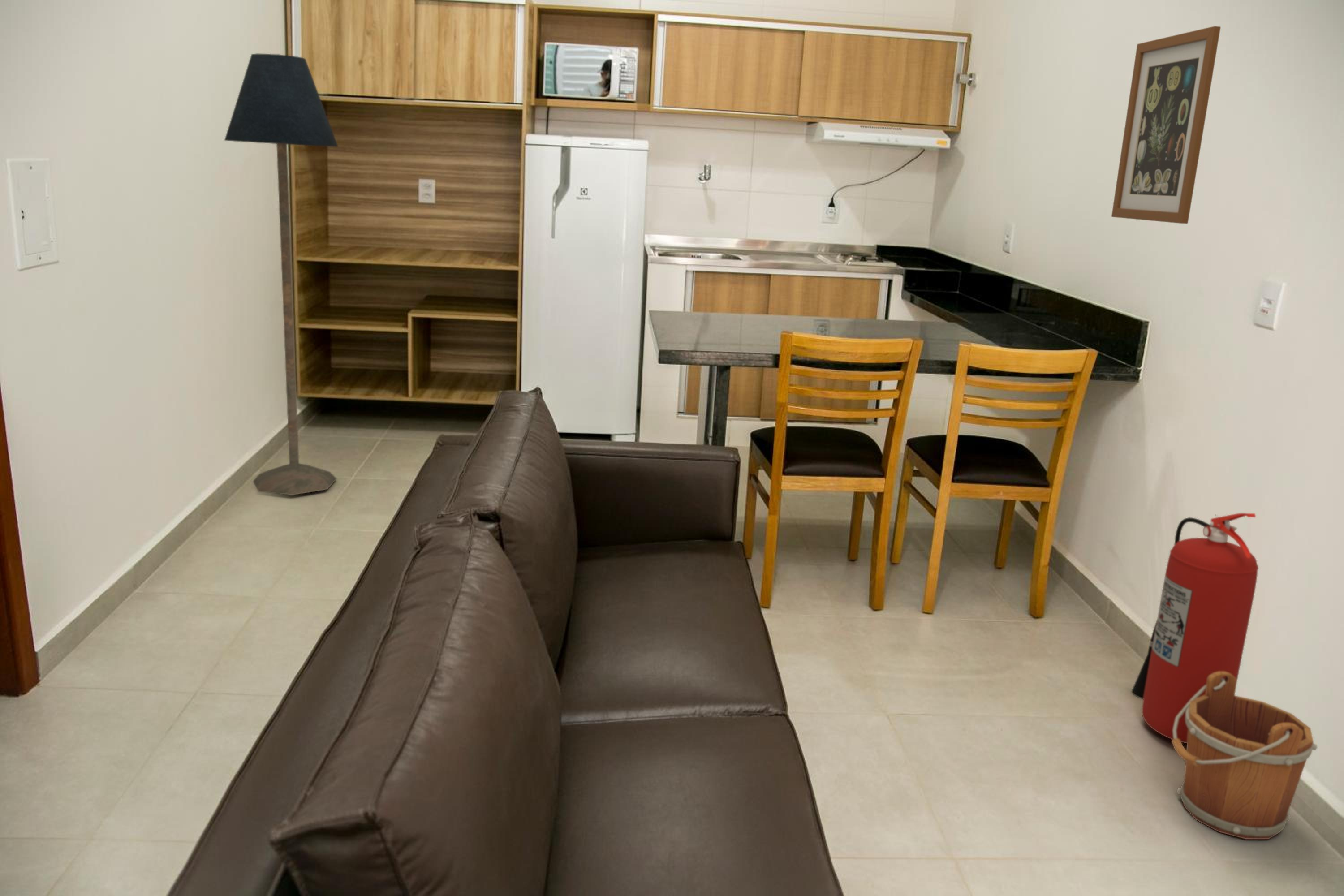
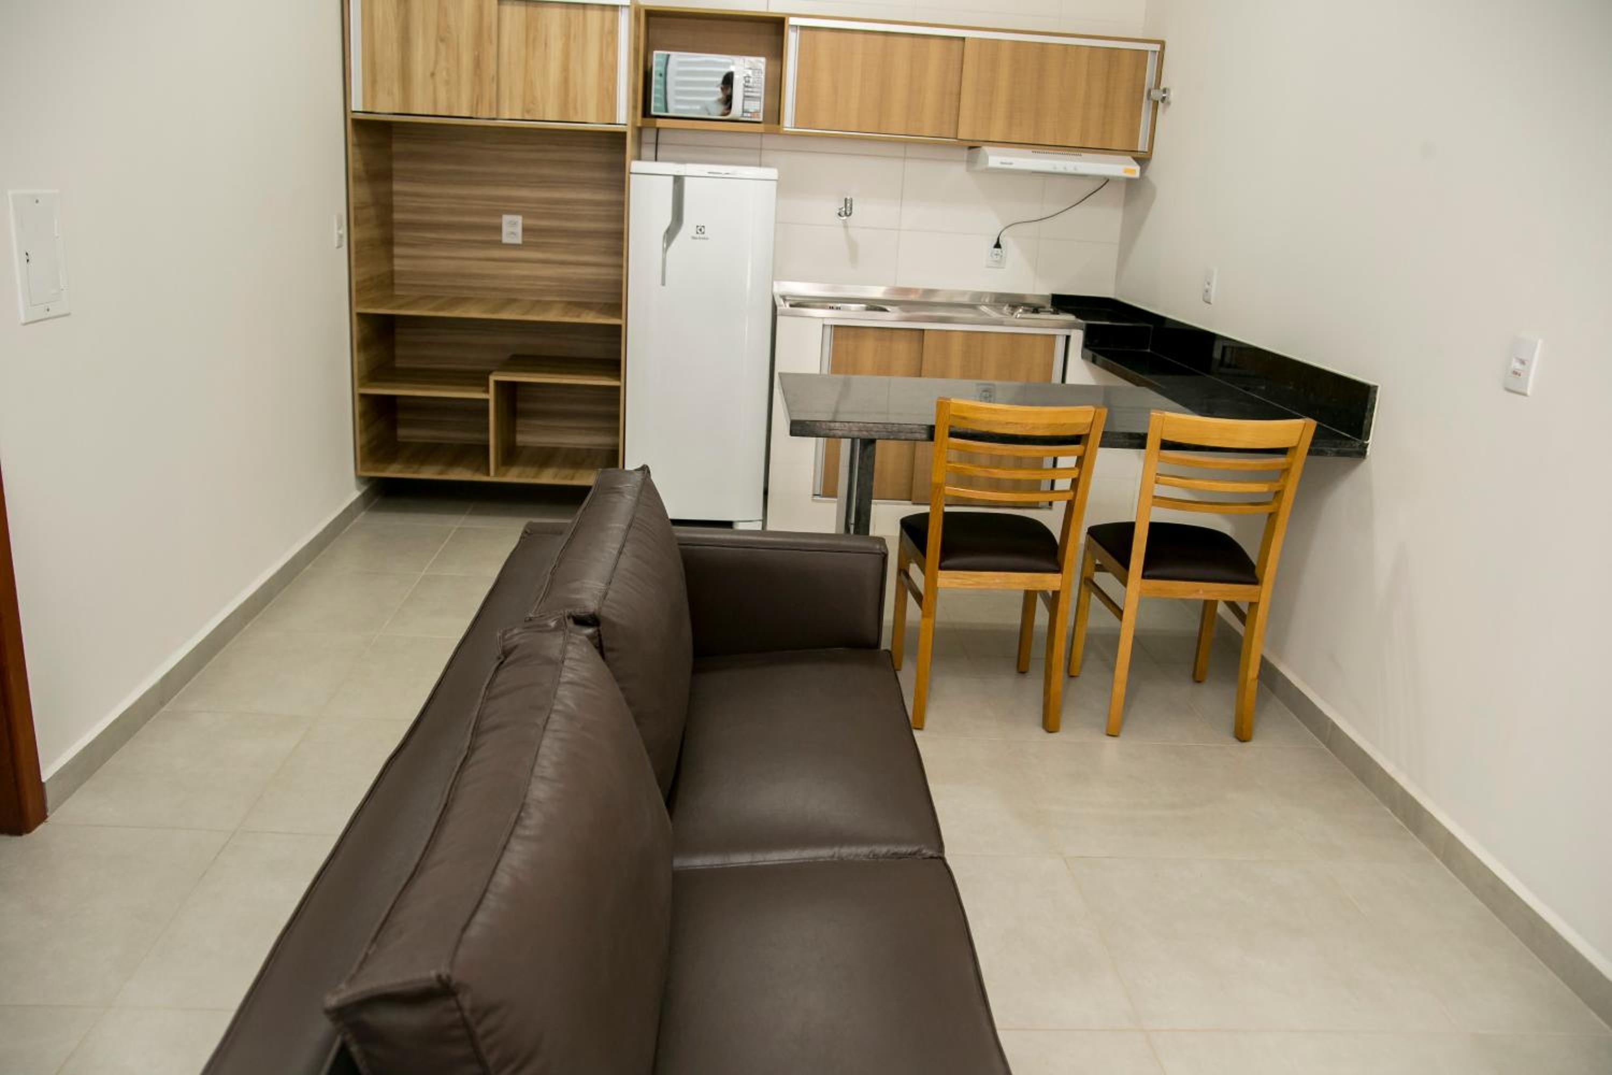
- floor lamp [224,53,339,495]
- bucket [1171,672,1318,840]
- fire extinguisher [1131,513,1259,744]
- wall art [1111,26,1221,224]
